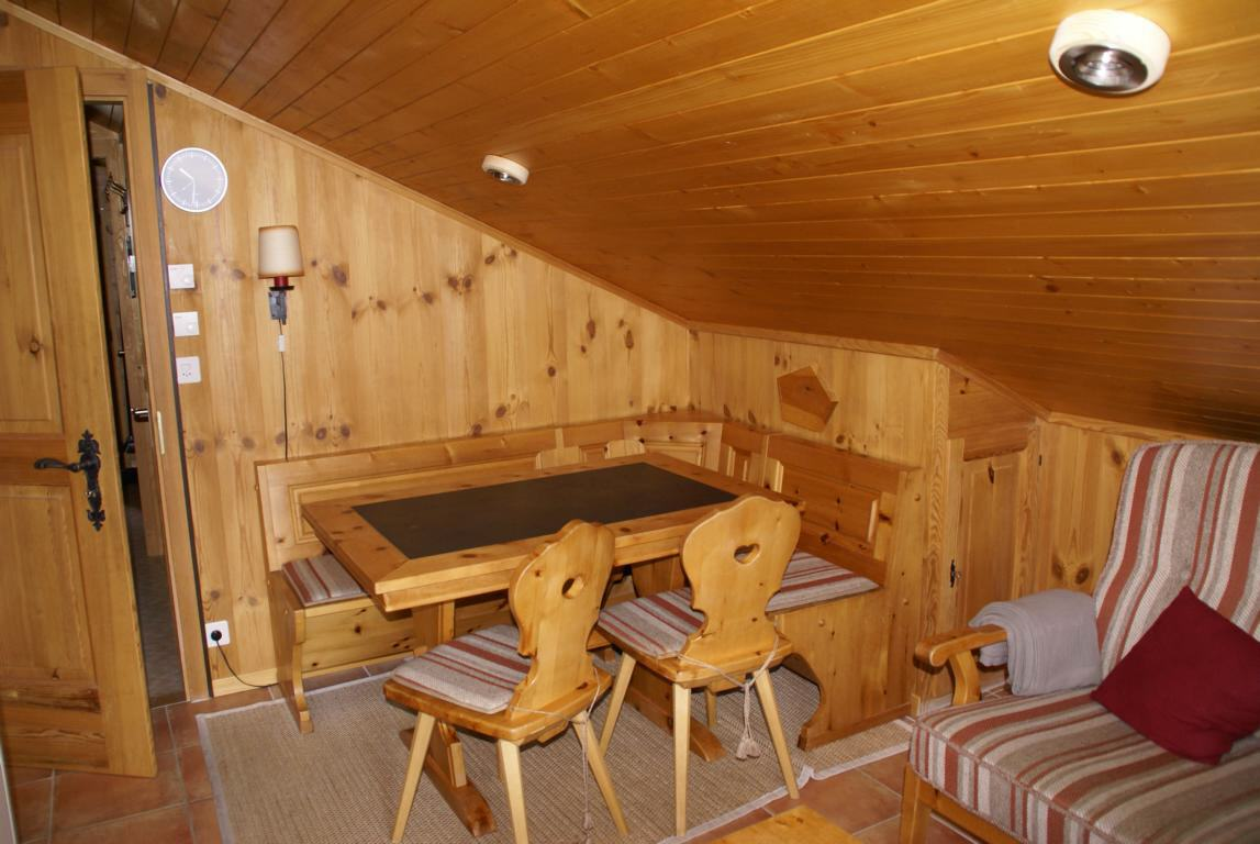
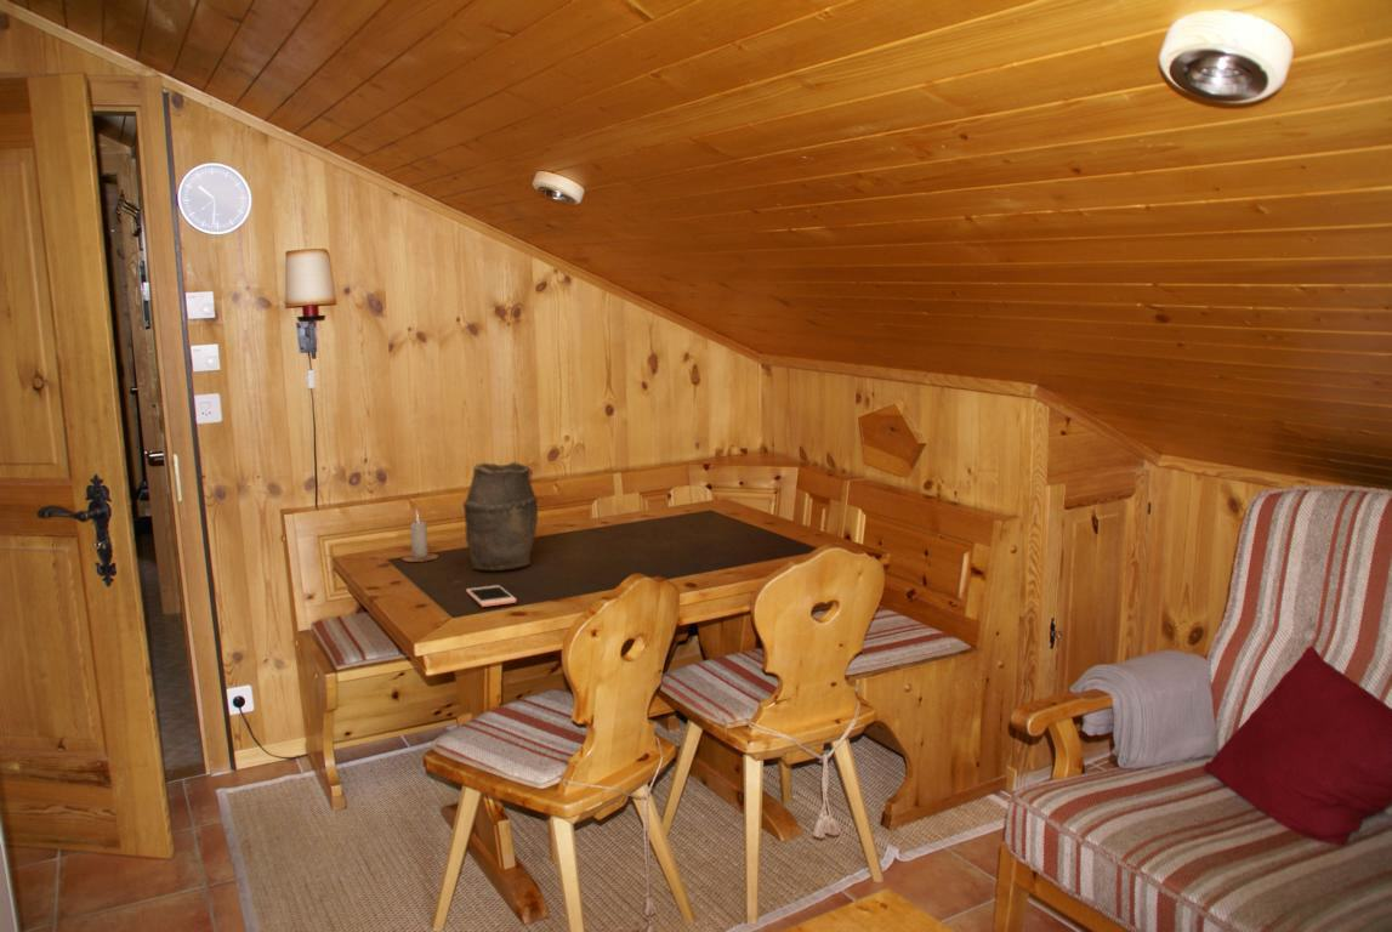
+ vase [462,461,539,572]
+ candle [400,508,439,563]
+ cell phone [465,584,517,608]
